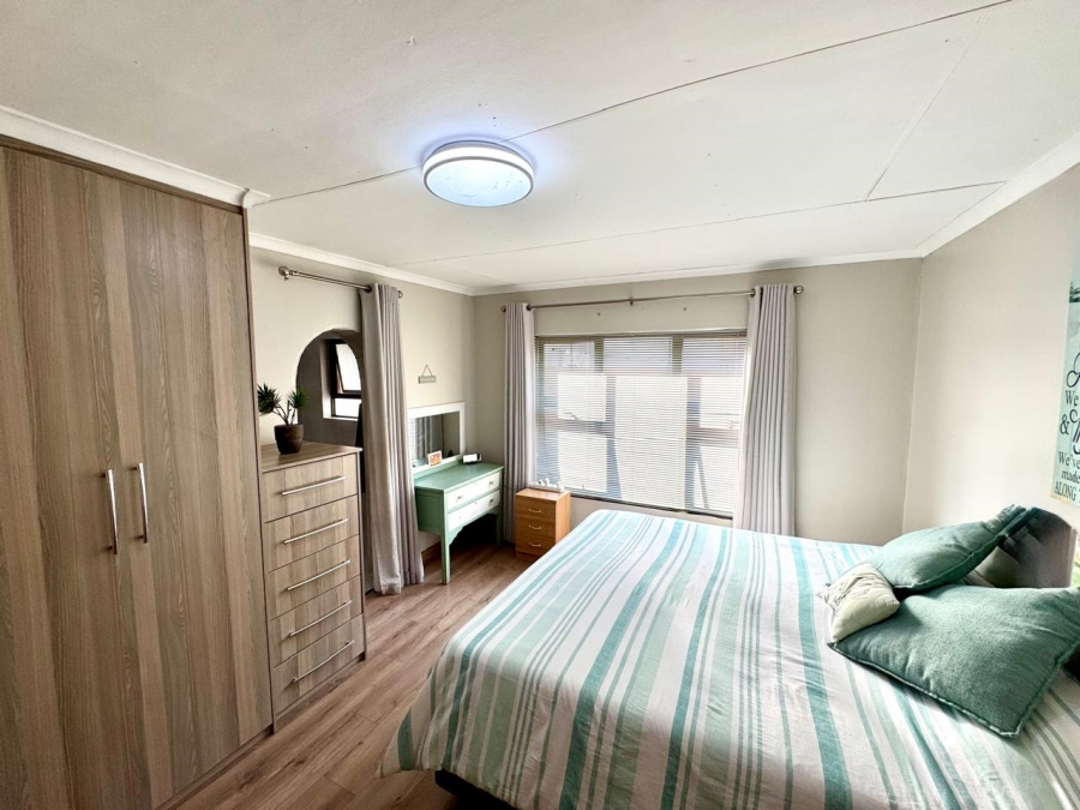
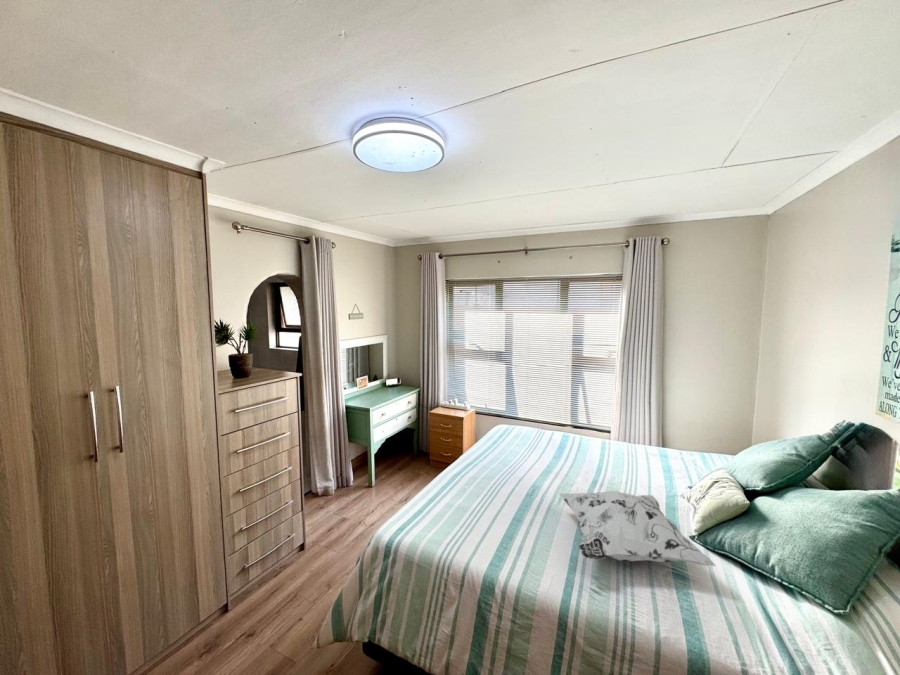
+ decorative pillow [558,490,717,567]
